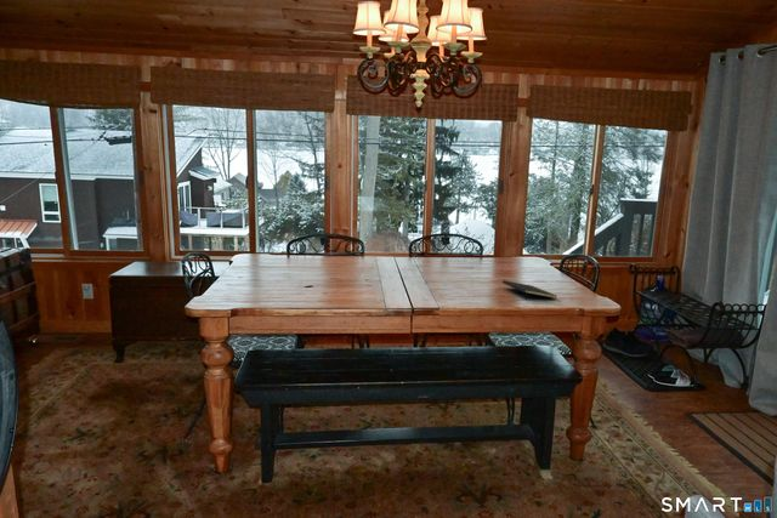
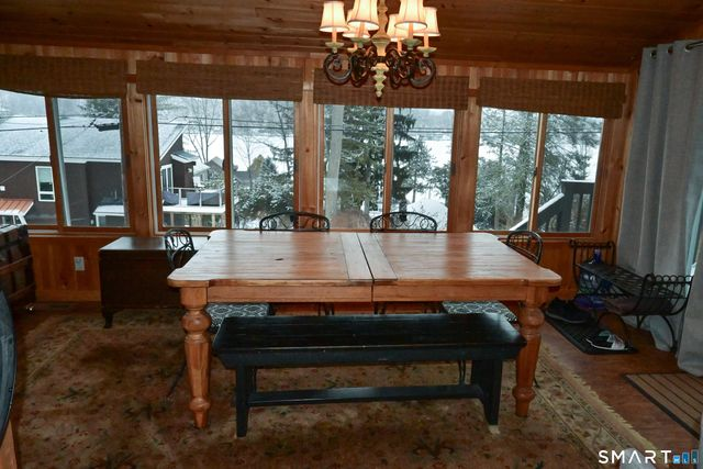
- notepad [501,279,558,301]
